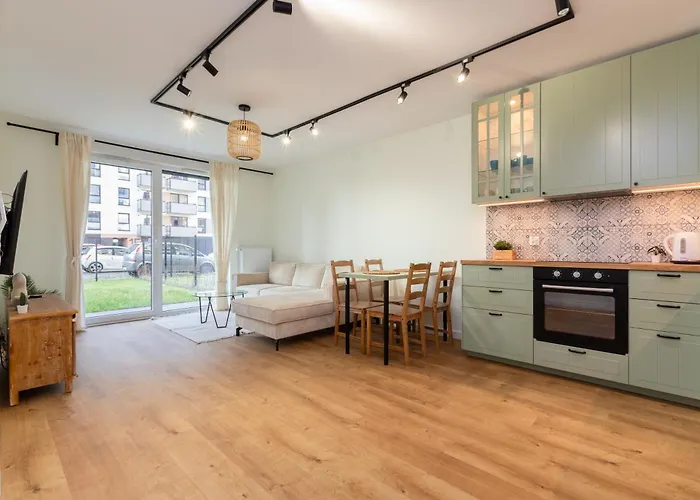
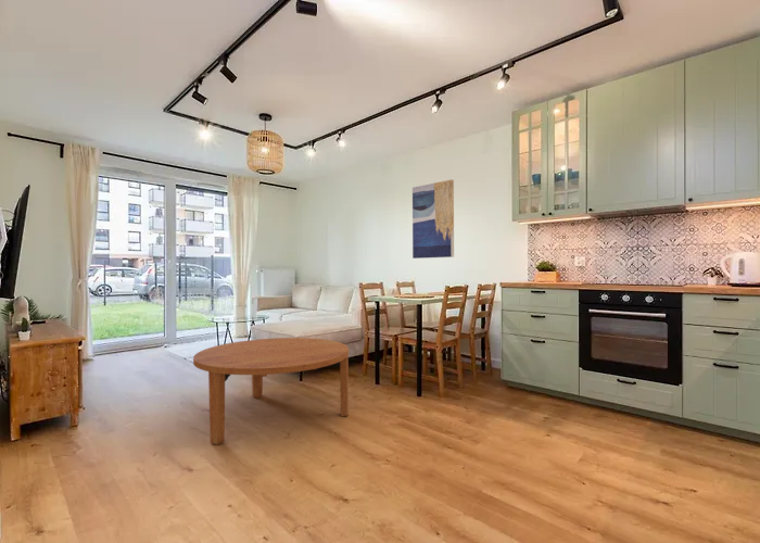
+ coffee table [192,337,350,445]
+ wall art [411,179,455,260]
